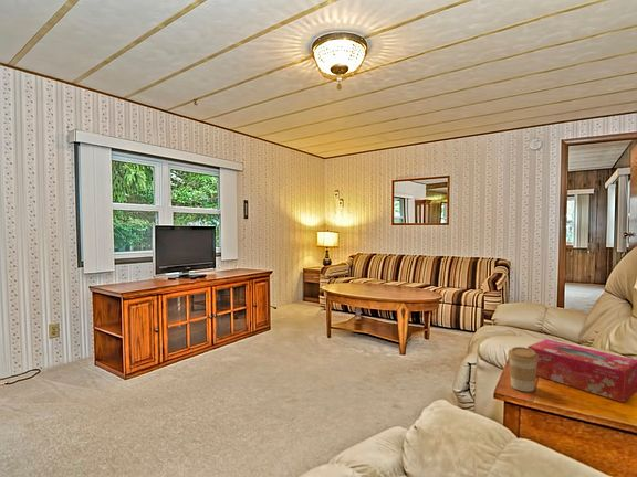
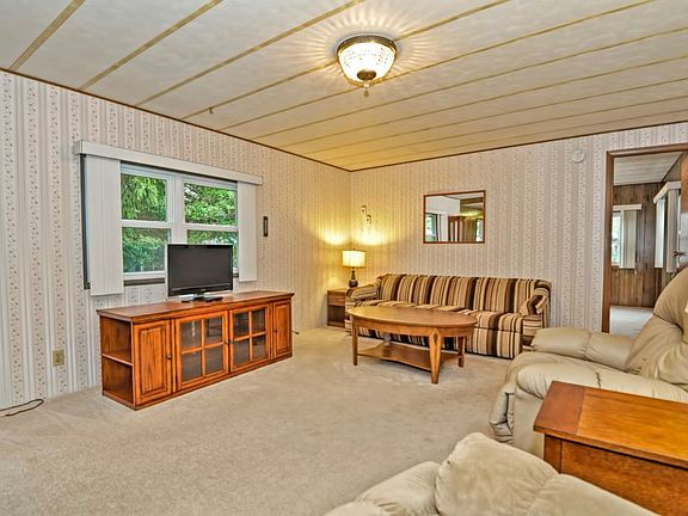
- tissue box [526,338,637,404]
- coffee cup [507,346,539,393]
